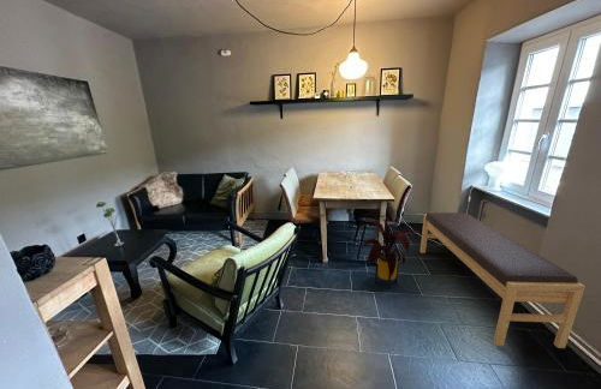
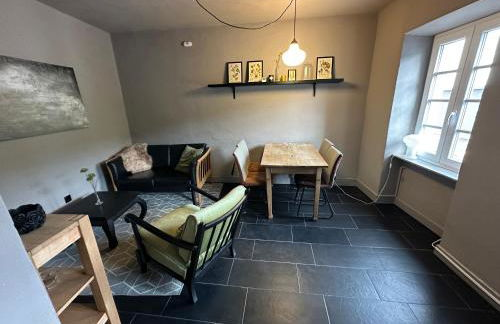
- bench [419,211,587,349]
- house plant [357,217,423,291]
